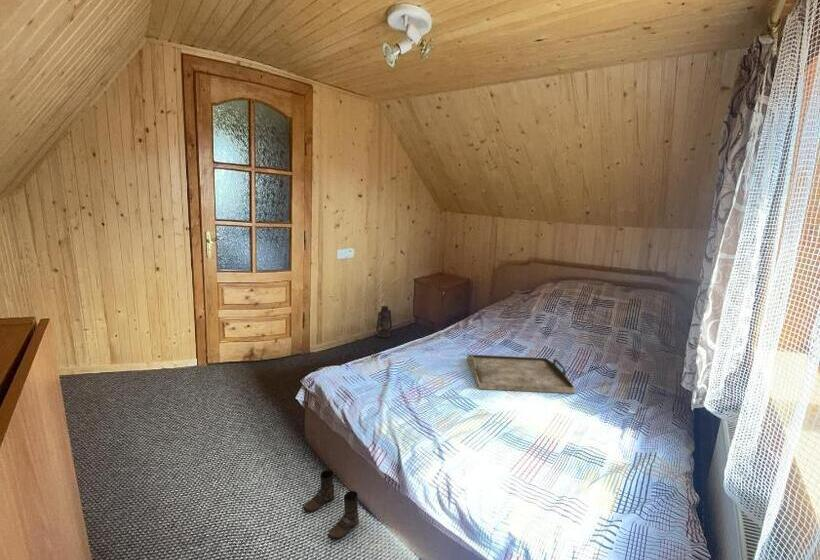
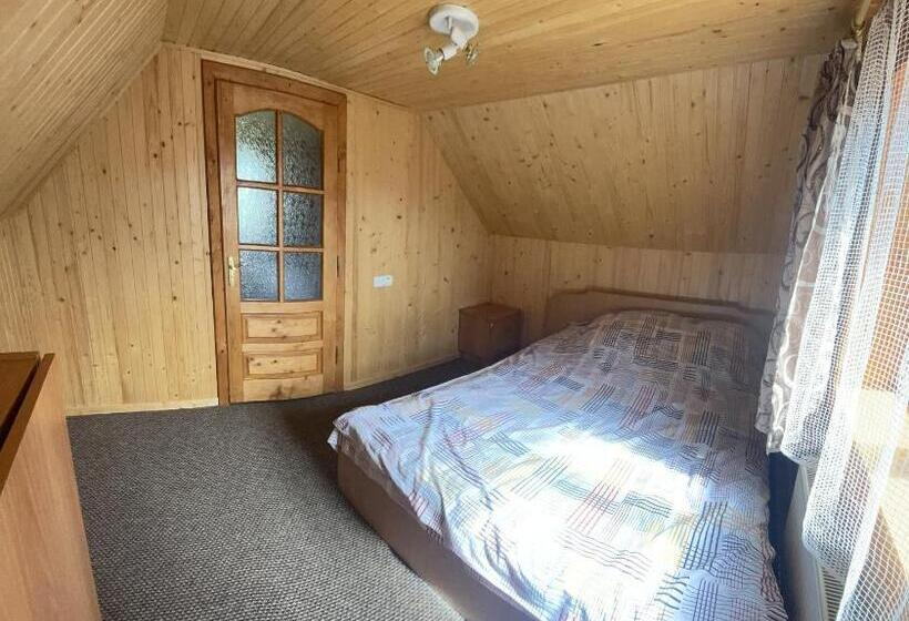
- serving tray [466,353,576,394]
- lantern [373,305,393,338]
- boots [302,469,360,541]
